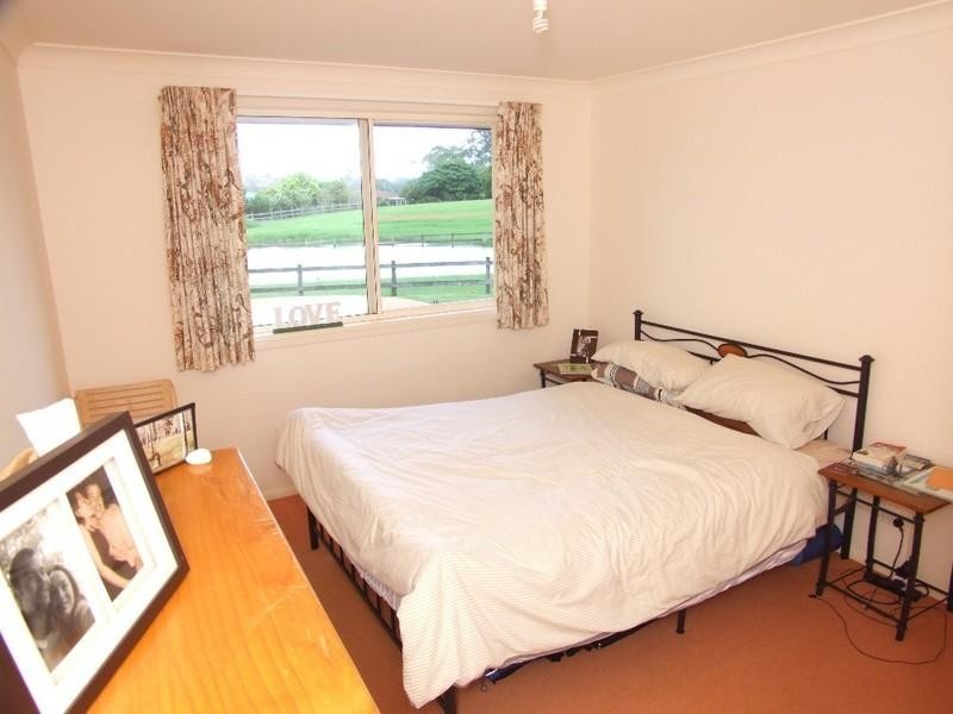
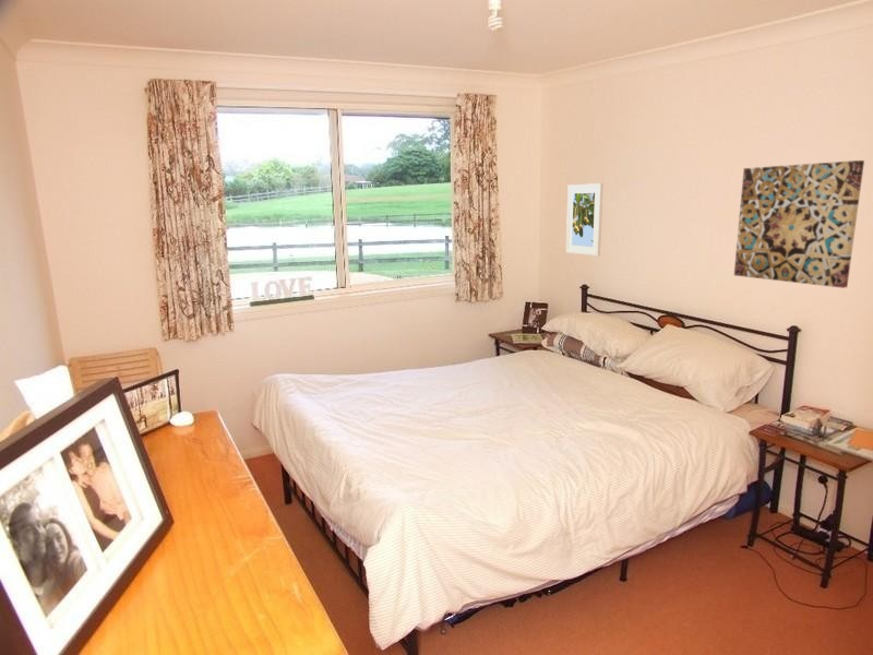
+ wall art [733,159,865,289]
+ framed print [565,182,605,258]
